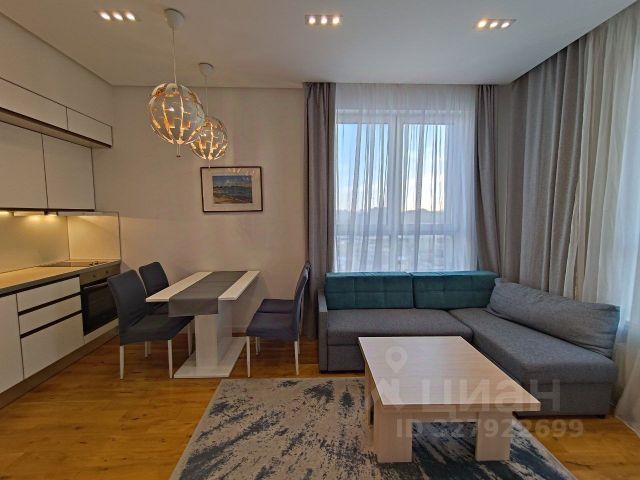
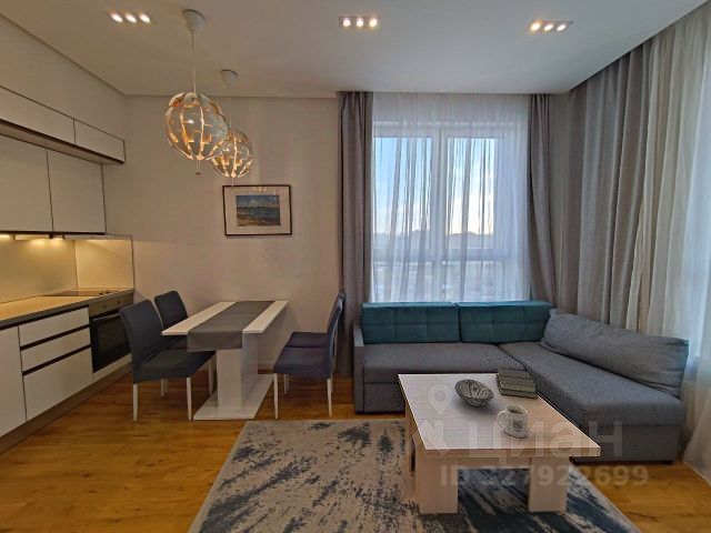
+ book [494,368,539,400]
+ mug [495,404,529,439]
+ decorative bowl [453,378,495,408]
